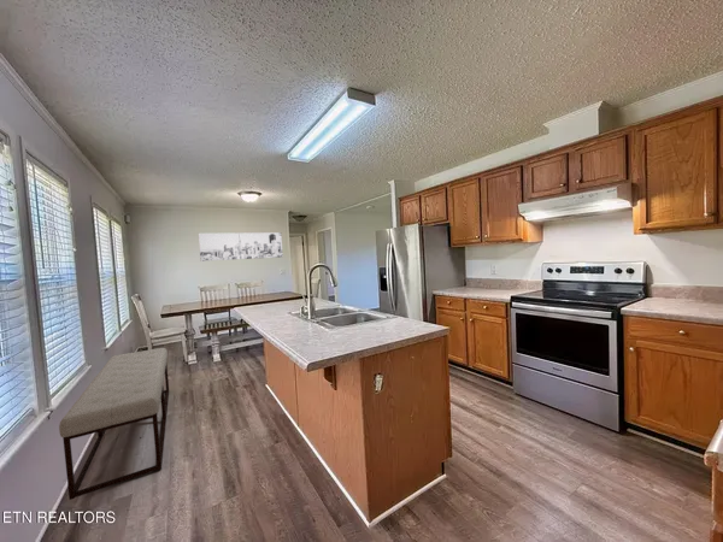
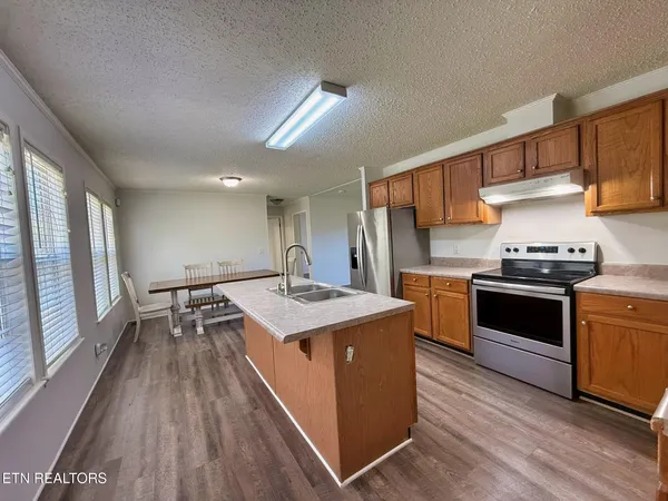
- wall art [198,231,284,263]
- bench [58,347,170,501]
